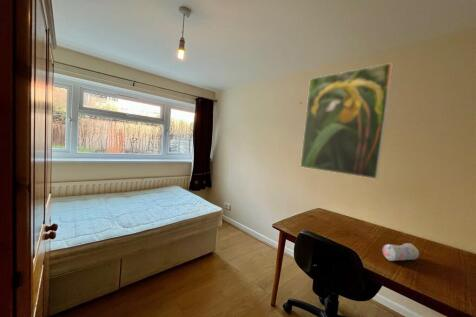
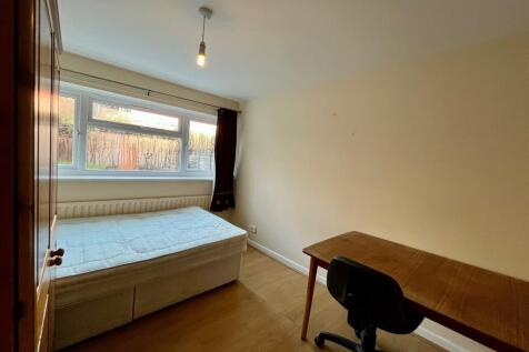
- pencil case [381,242,420,262]
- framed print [299,62,394,180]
